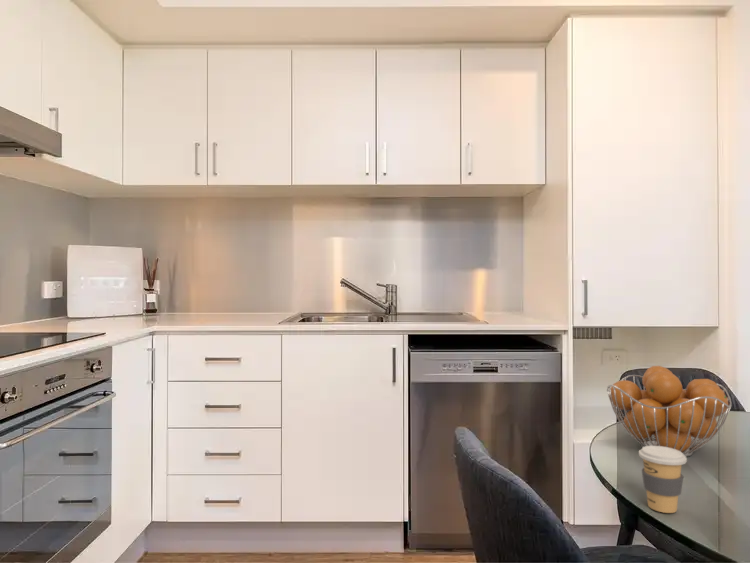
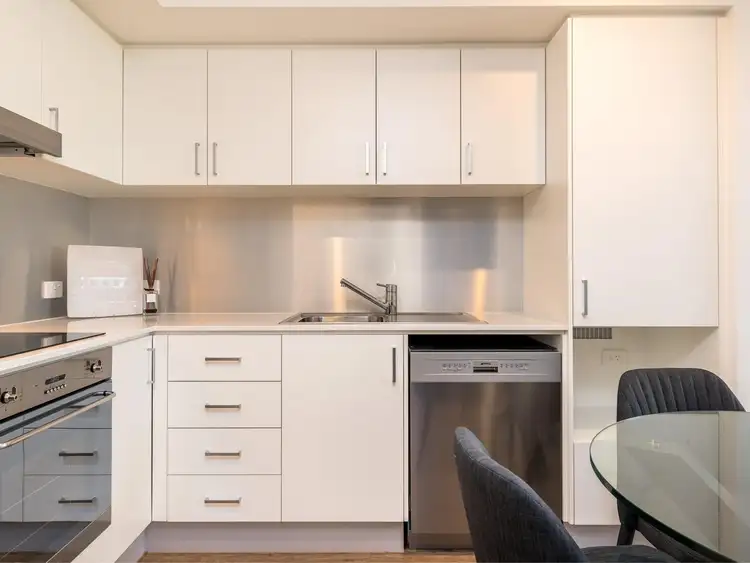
- coffee cup [638,446,688,514]
- fruit basket [606,365,733,458]
